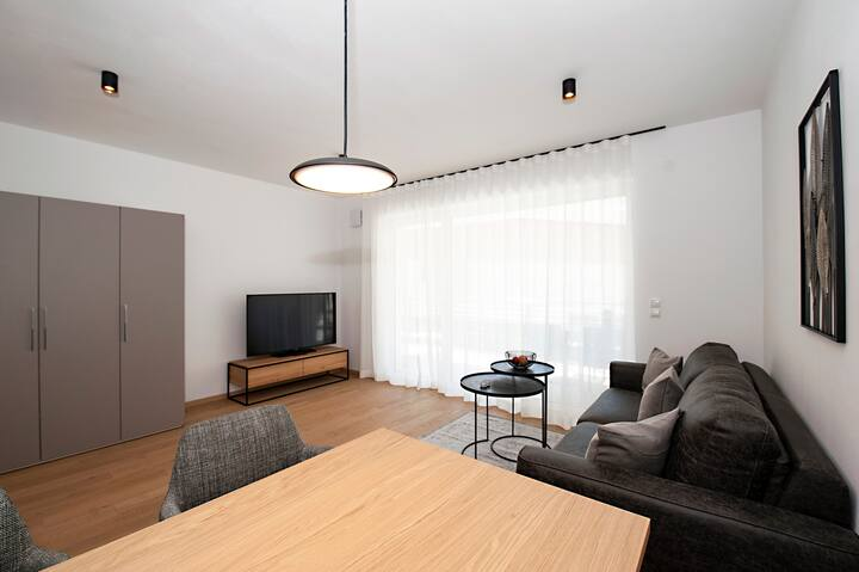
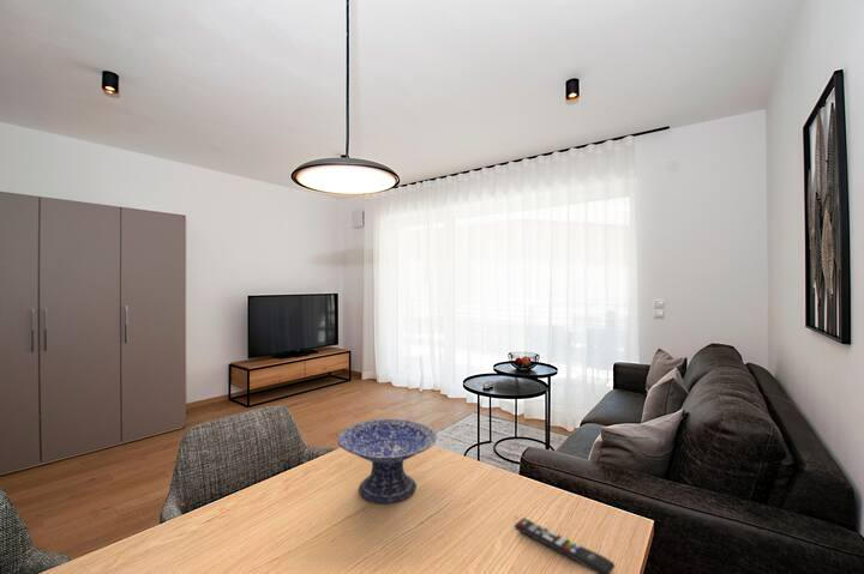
+ remote control [514,516,617,574]
+ decorative bowl [336,418,438,504]
